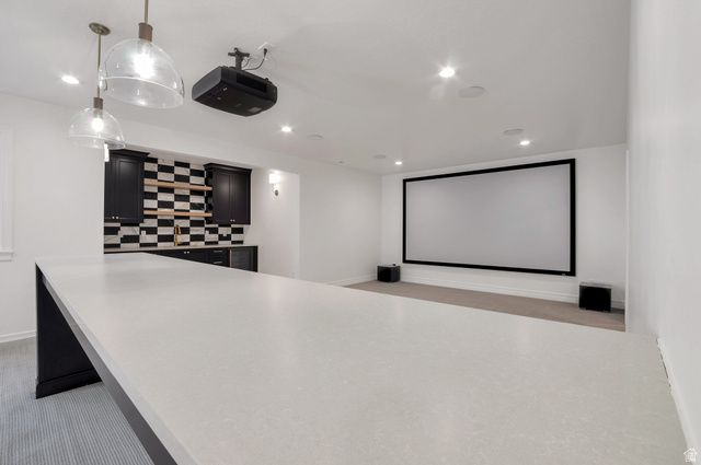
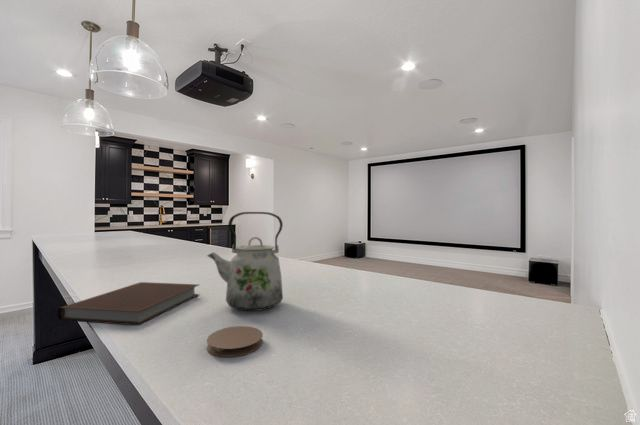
+ kettle [206,211,284,312]
+ notebook [56,281,201,326]
+ coaster [206,325,264,358]
